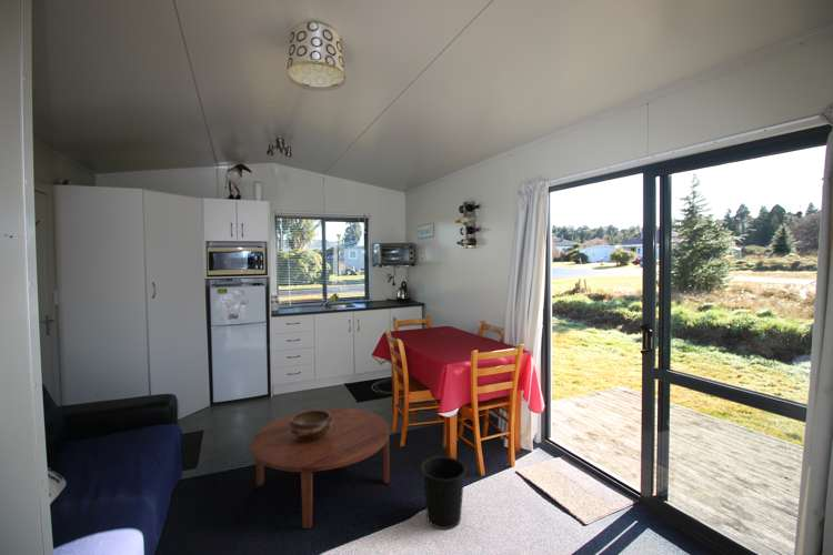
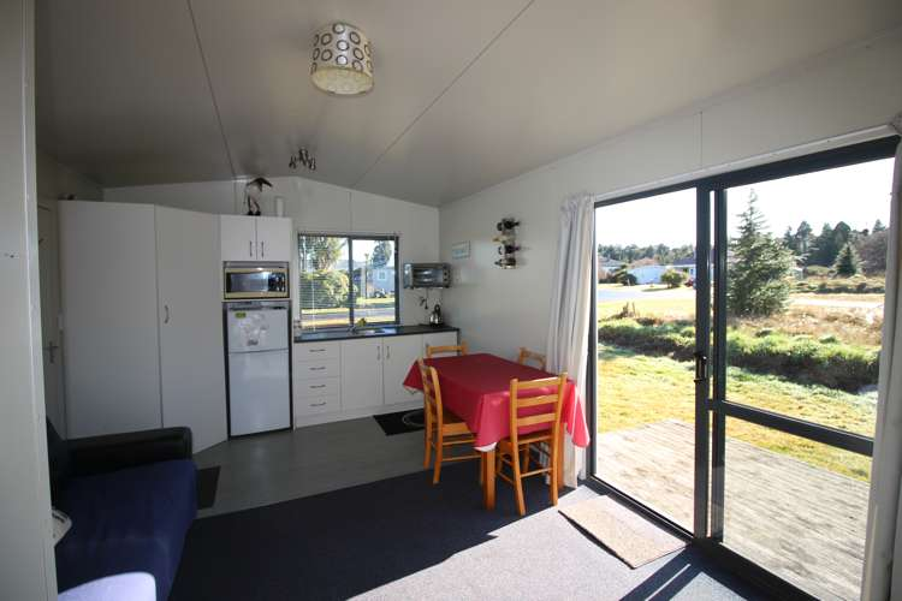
- decorative bowl [289,410,333,442]
- wastebasket [421,455,466,531]
- coffee table [250,406,390,529]
